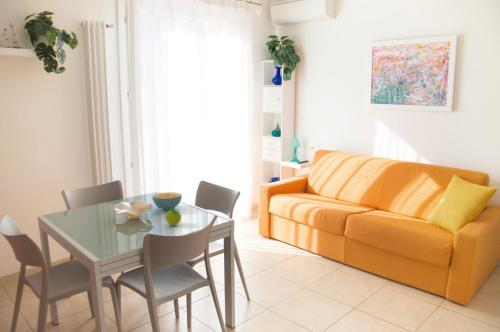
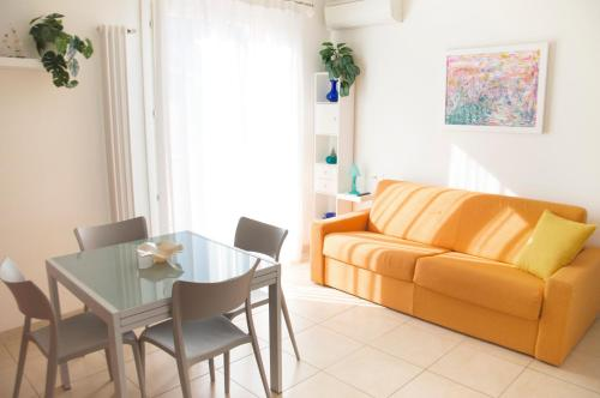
- cereal bowl [151,191,183,211]
- fruit [164,208,182,227]
